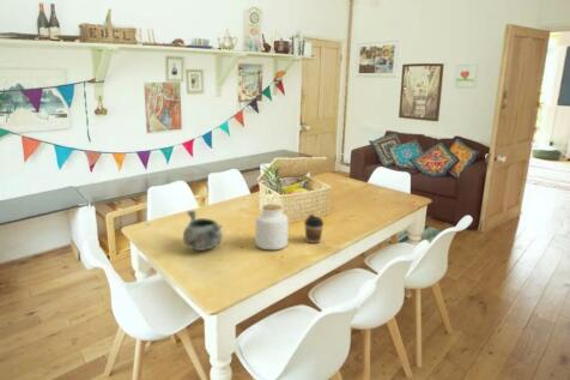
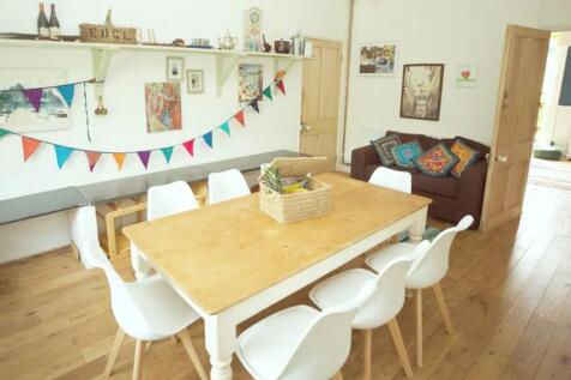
- decorative bowl [182,210,224,252]
- jar [254,204,290,251]
- coffee cup [303,213,325,245]
